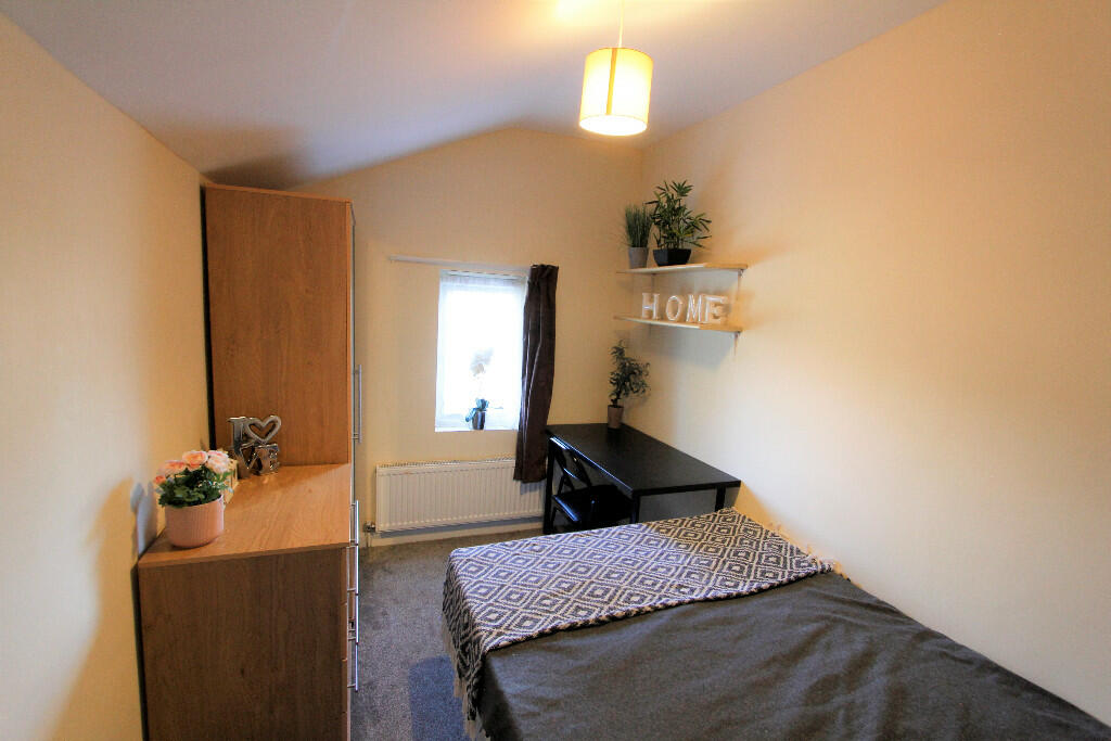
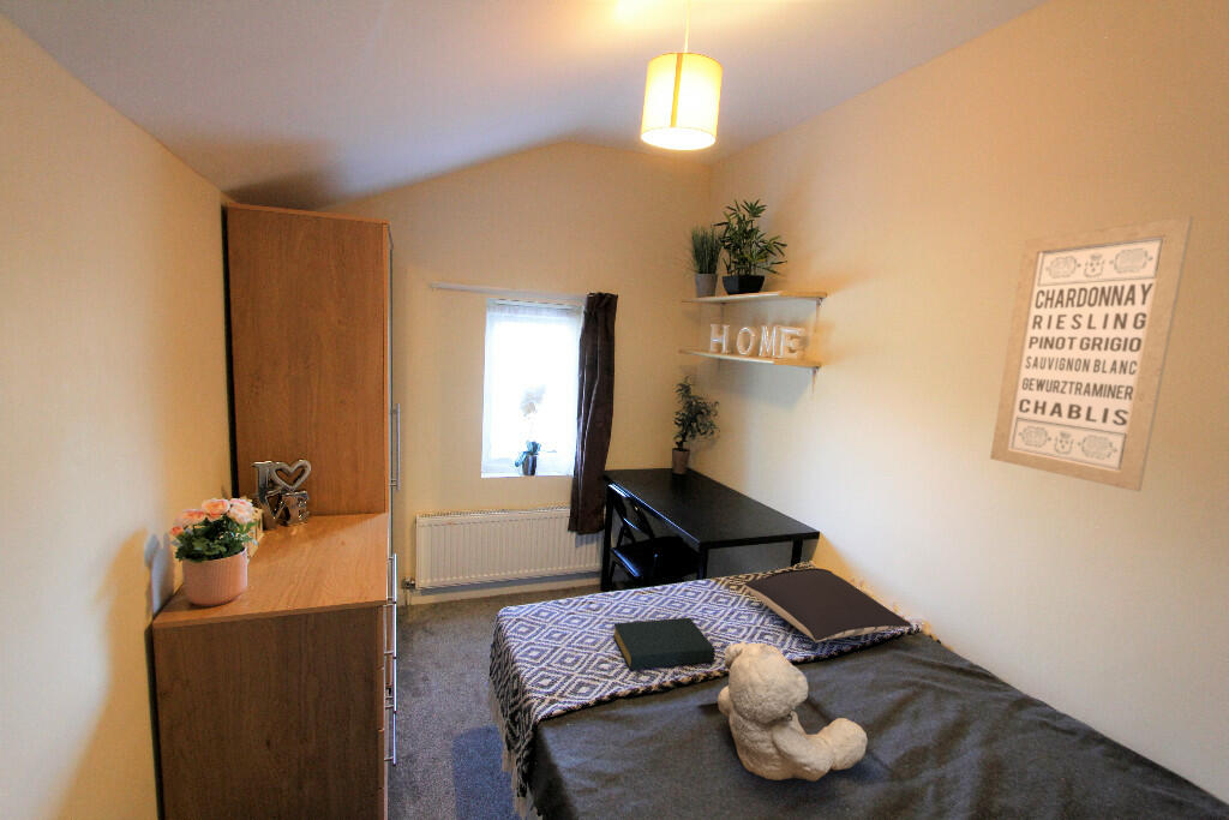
+ pillow [743,567,912,644]
+ teddy bear [717,640,869,783]
+ wall art [989,215,1194,492]
+ hardback book [612,616,717,671]
